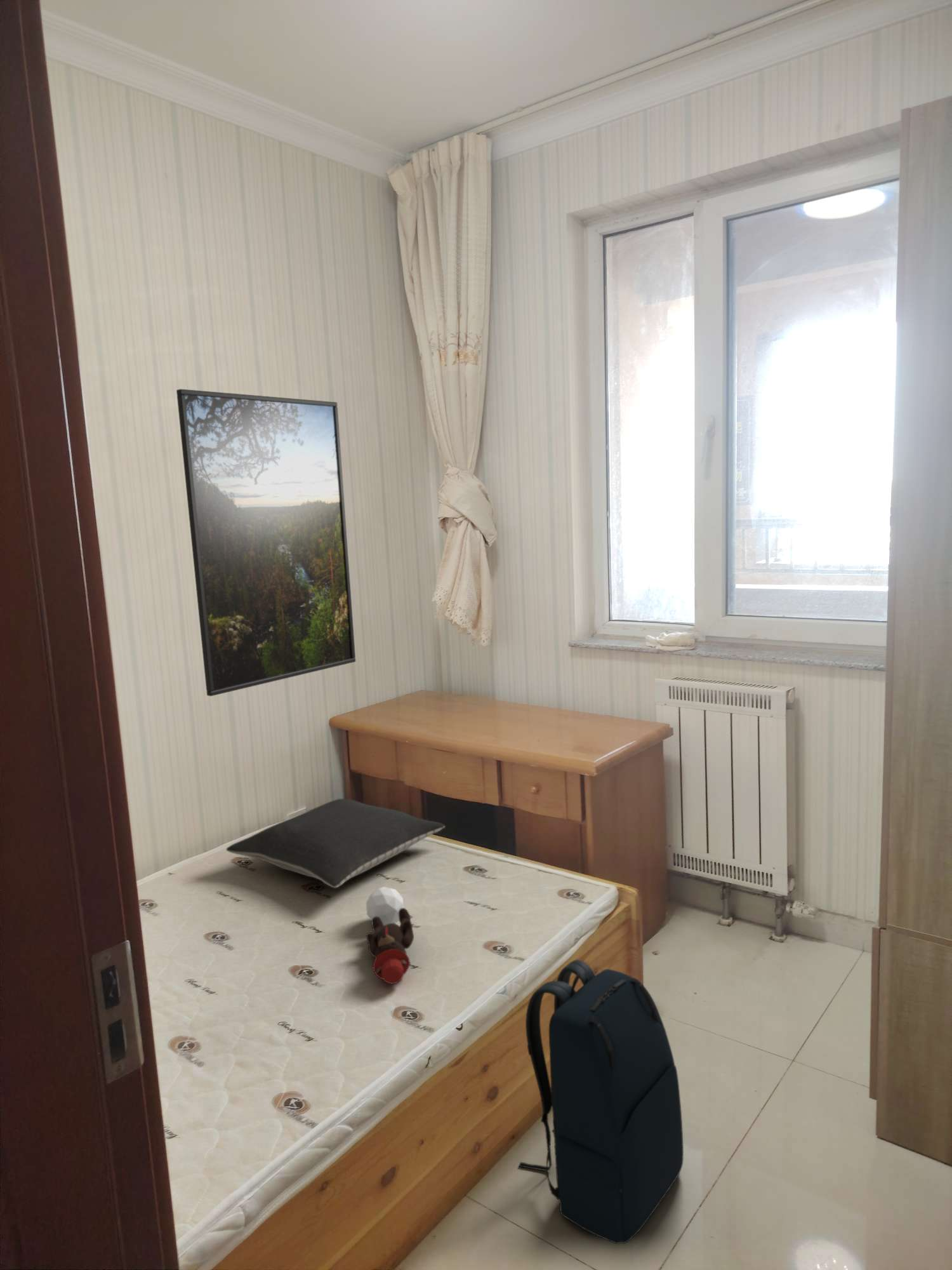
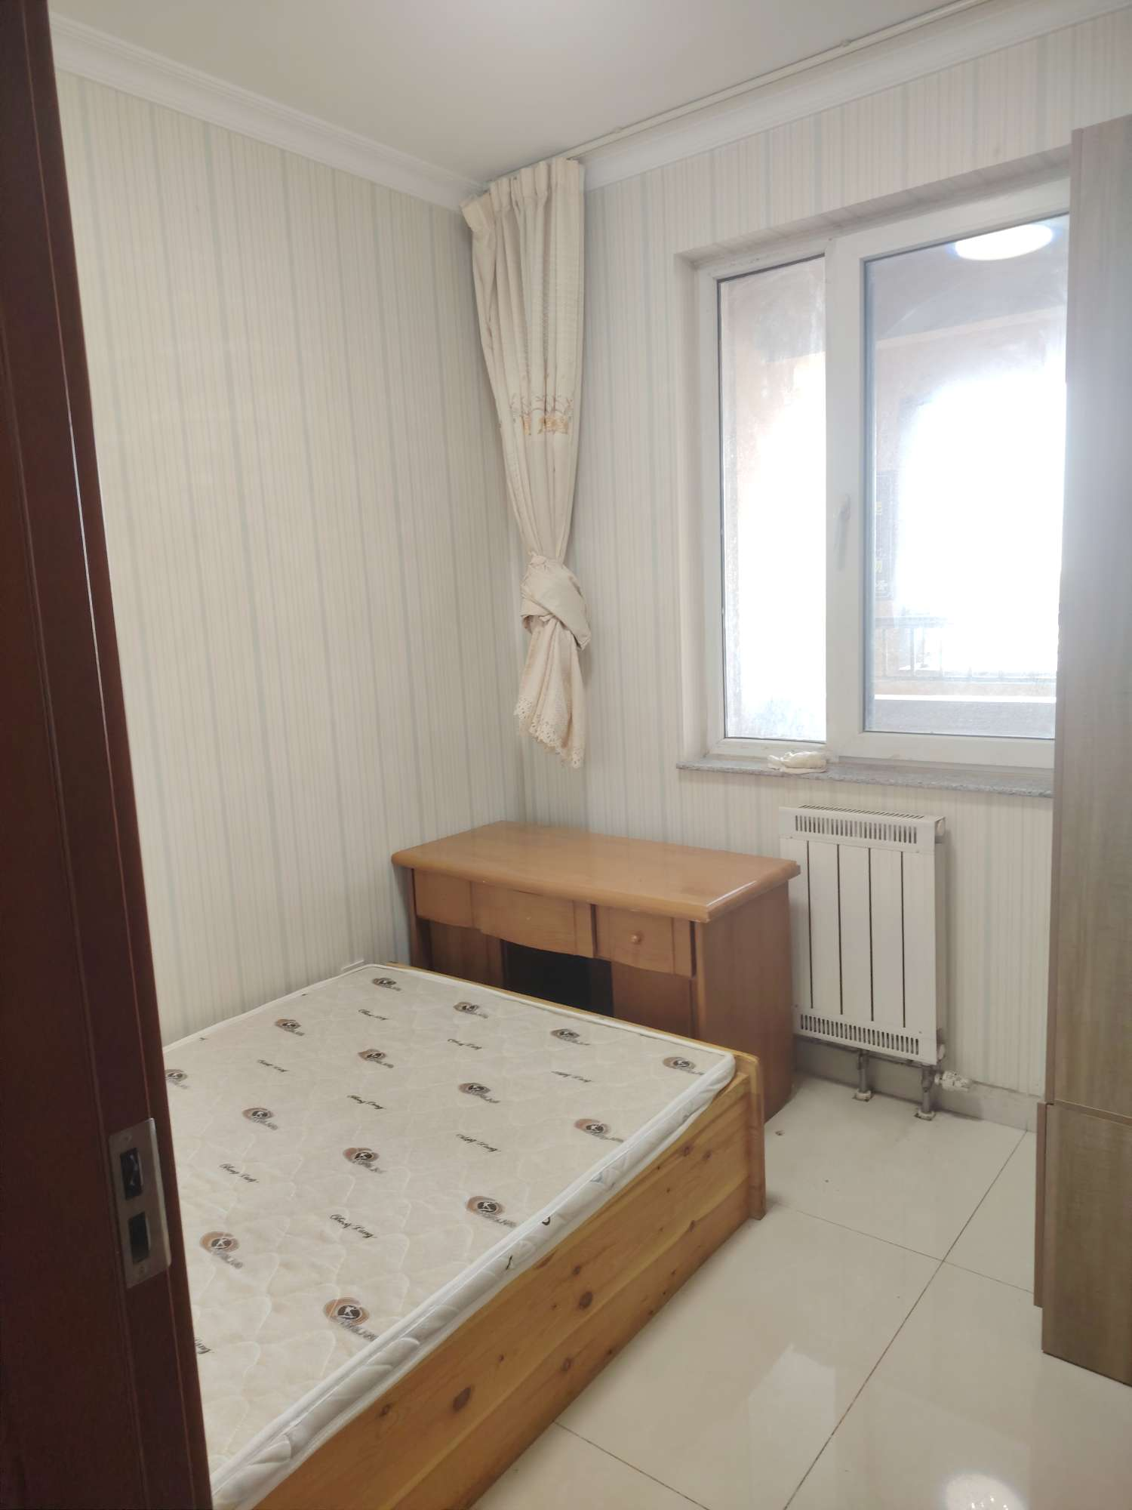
- backpack [518,959,684,1245]
- pillow [225,798,446,888]
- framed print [176,389,356,697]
- teddy bear [366,886,414,985]
